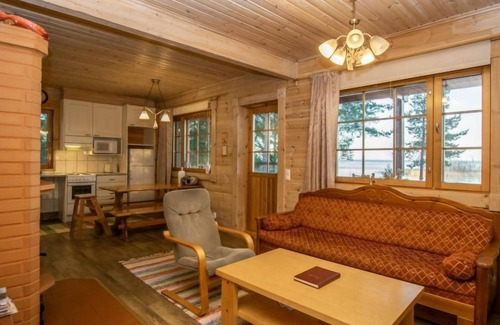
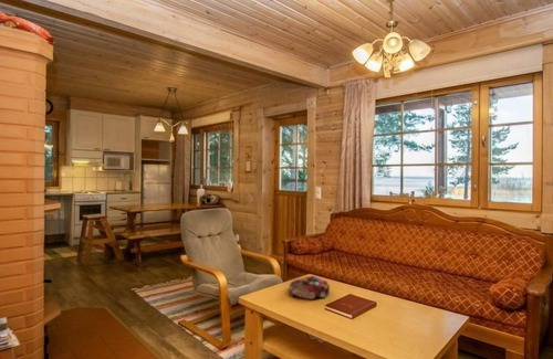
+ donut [288,275,331,300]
